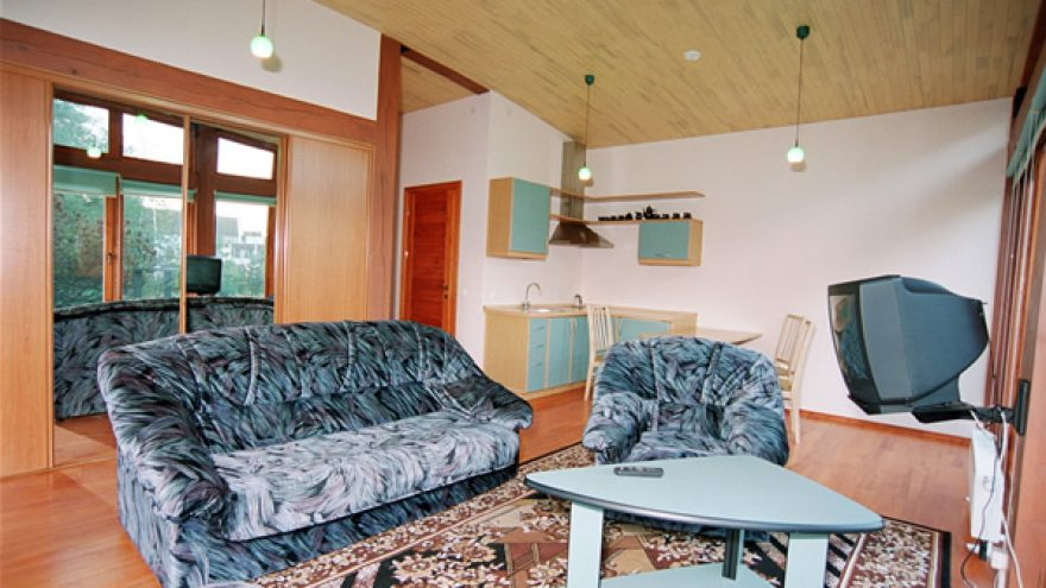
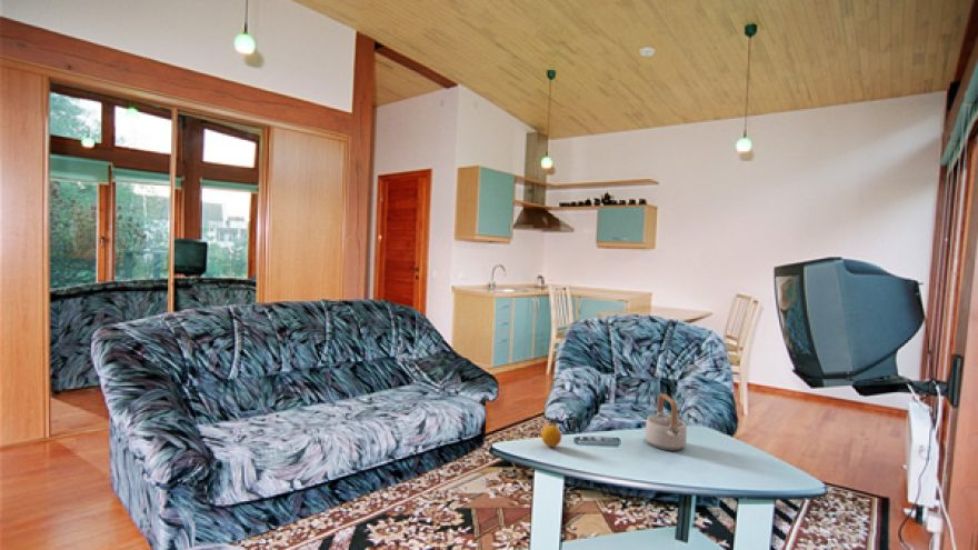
+ teapot [643,393,688,452]
+ fruit [540,424,562,448]
